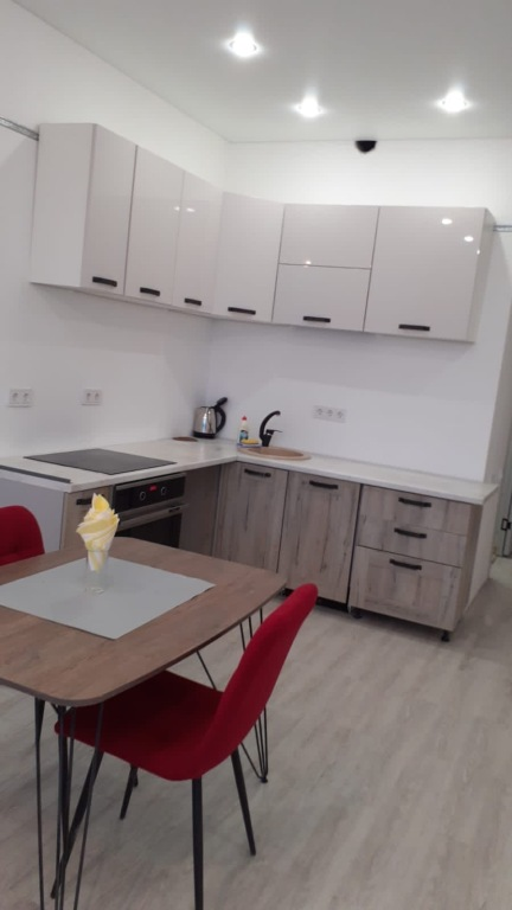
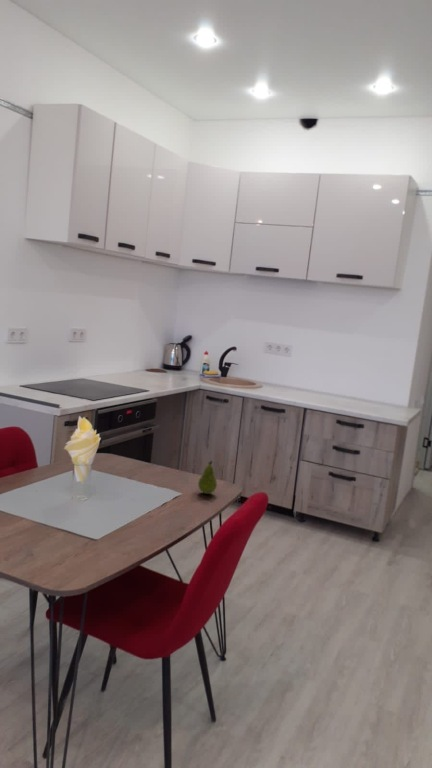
+ fruit [197,459,218,495]
